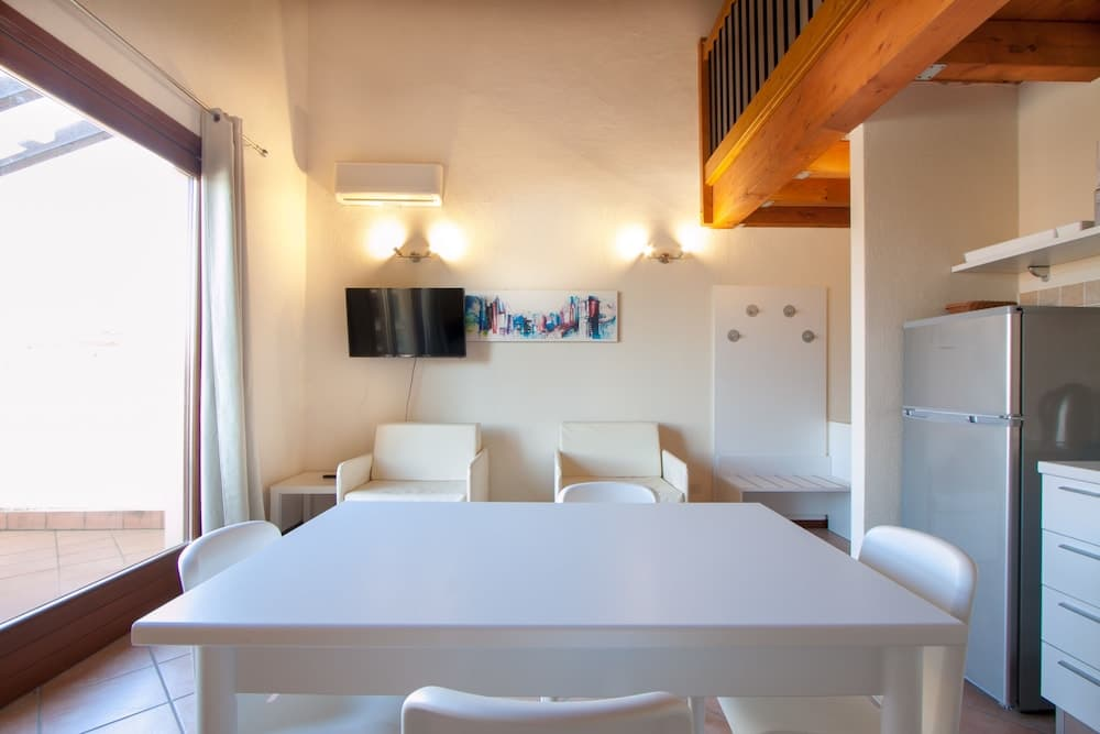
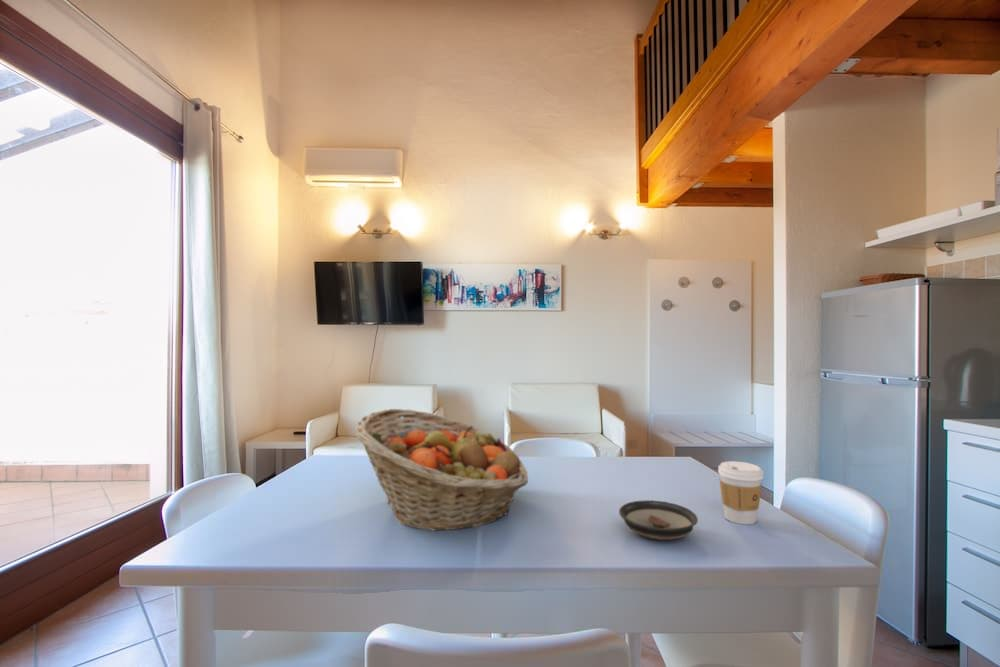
+ coffee cup [717,460,765,526]
+ saucer [618,499,699,541]
+ fruit basket [354,408,529,532]
